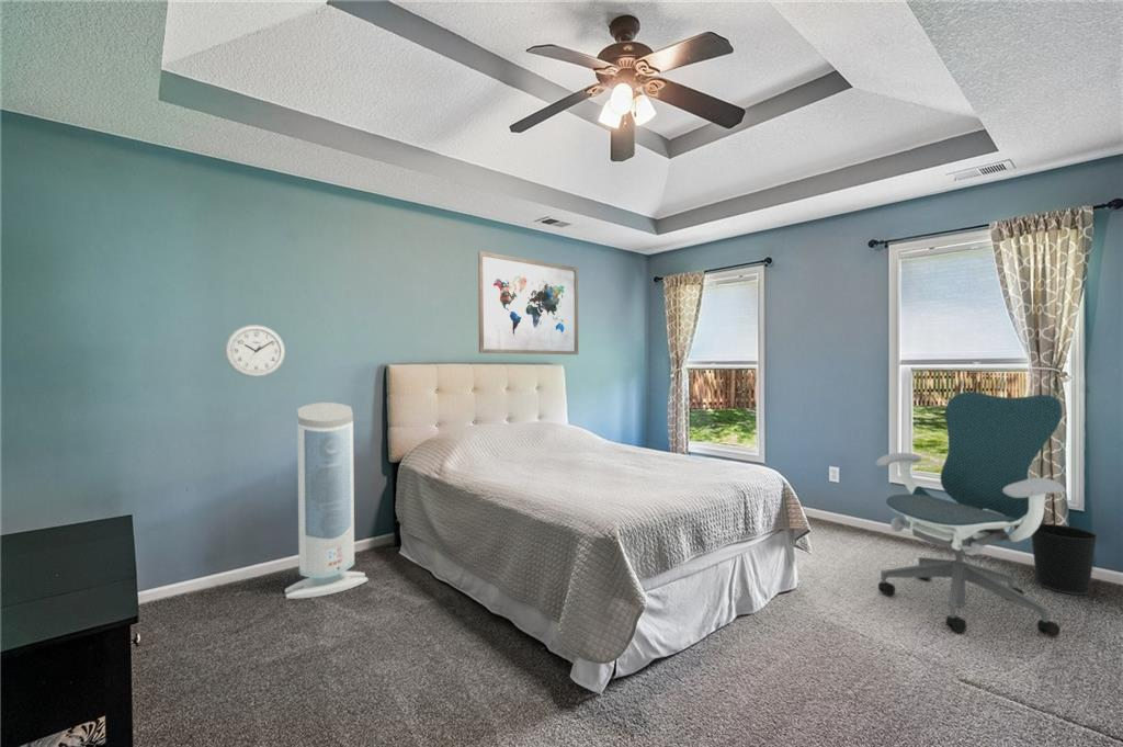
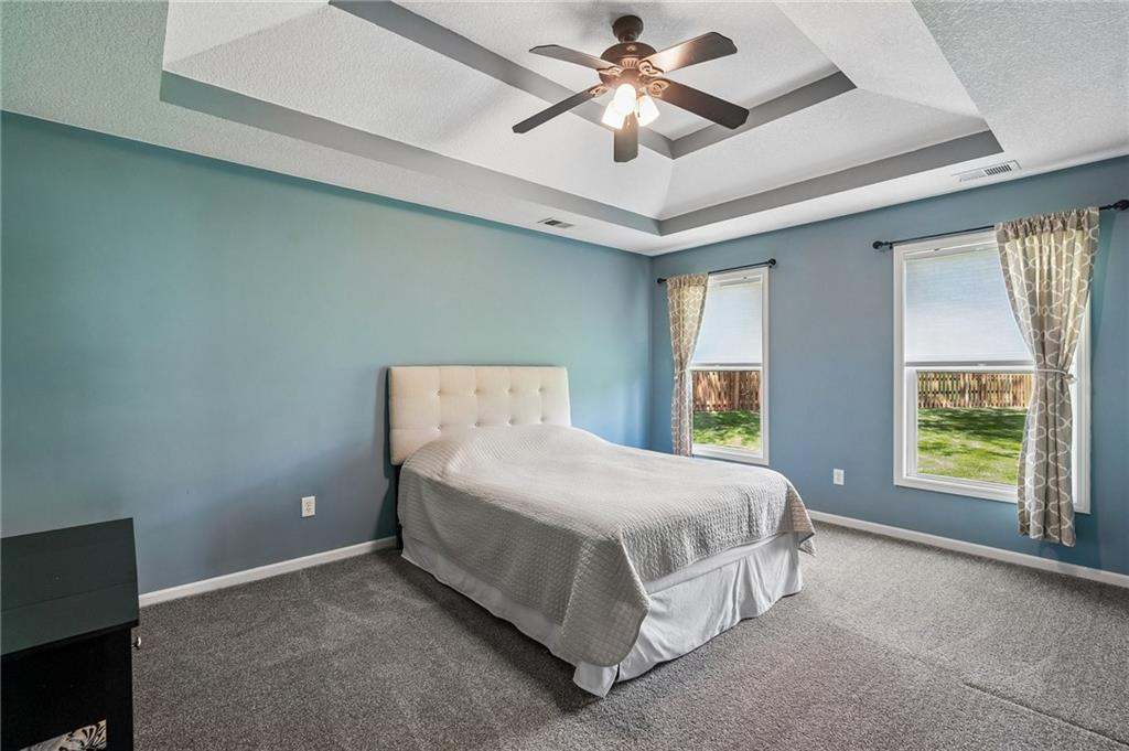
- wastebasket [1031,522,1099,596]
- wall art [477,250,579,355]
- air purifier [284,401,368,600]
- office chair [875,391,1066,638]
- wall clock [224,324,286,378]
